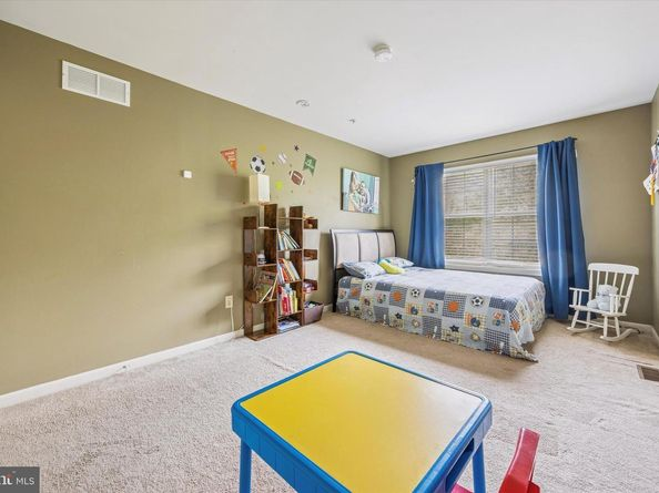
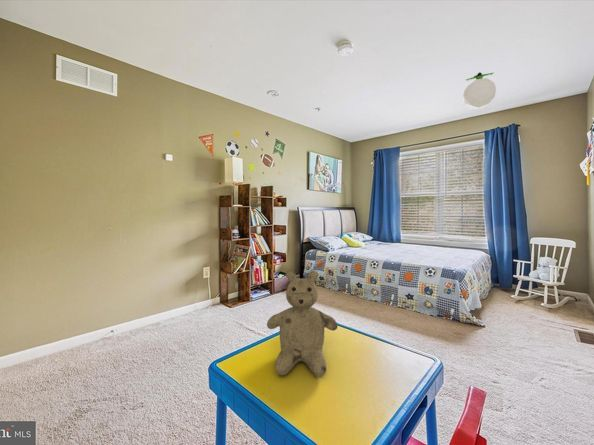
+ teddy bear [266,270,339,378]
+ ceiling light [462,71,497,110]
